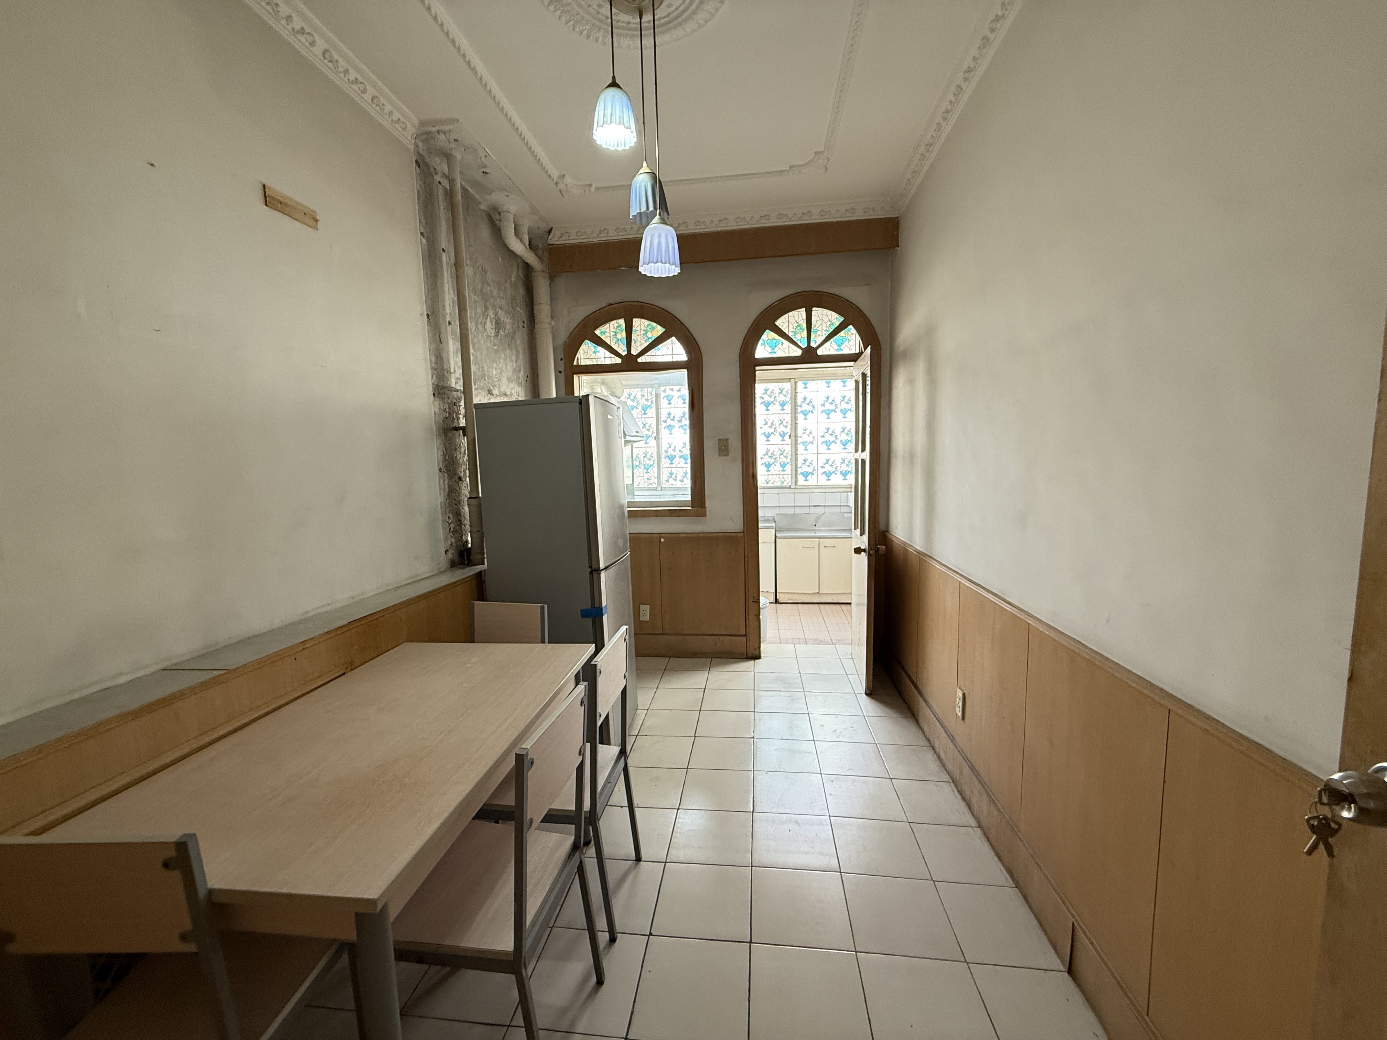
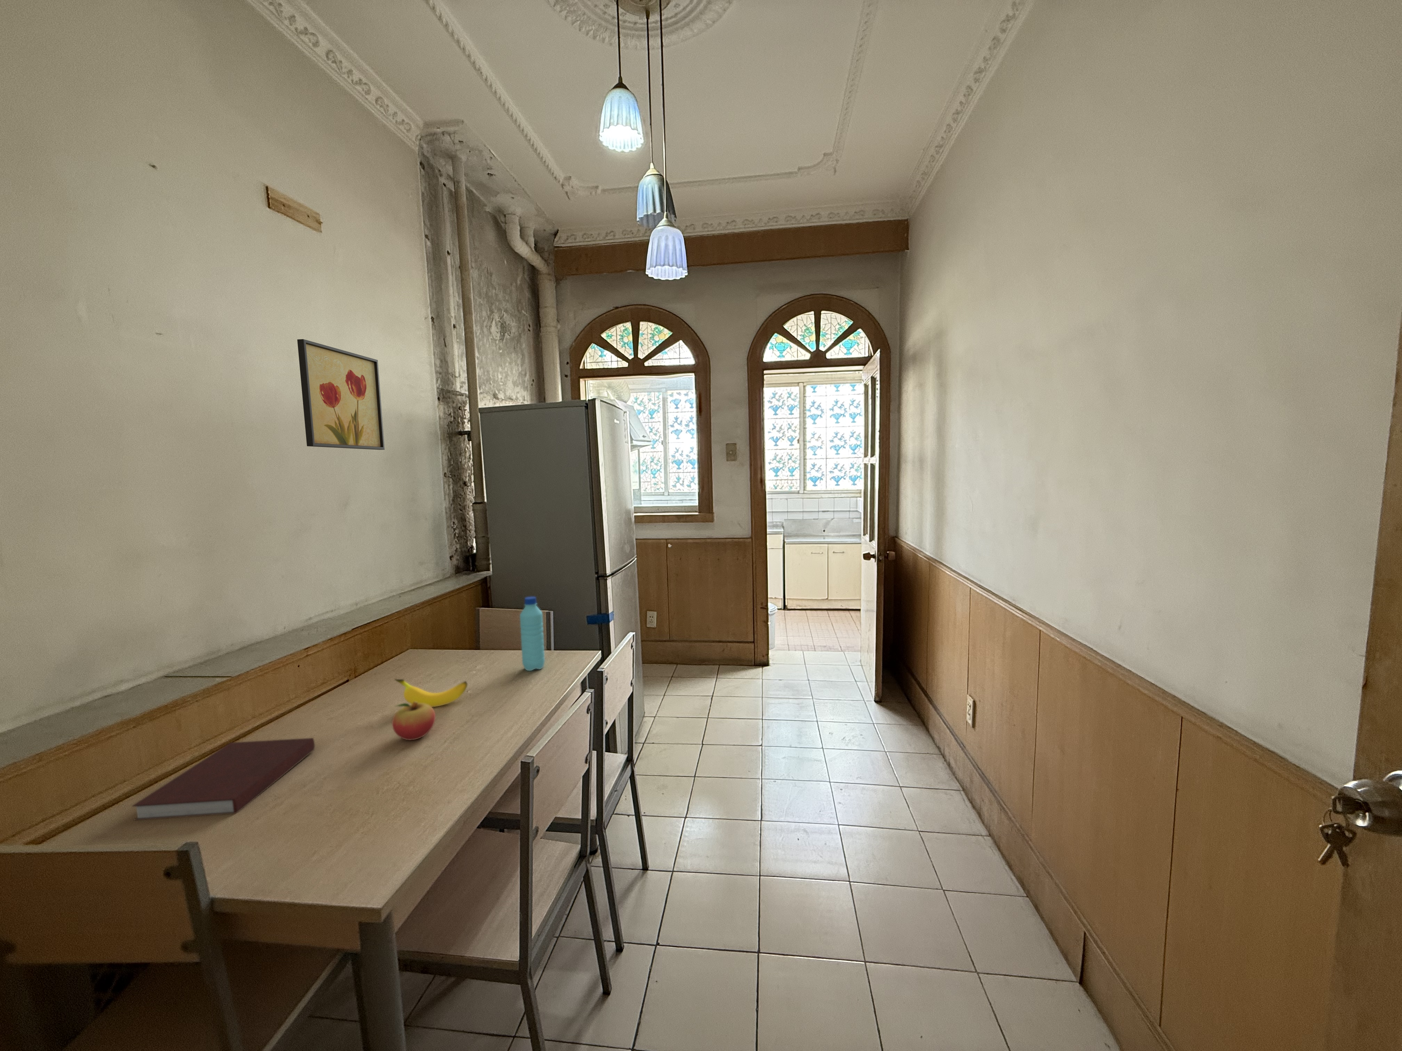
+ banana [394,679,468,708]
+ water bottle [520,596,545,671]
+ notebook [131,737,315,821]
+ wall art [297,339,385,450]
+ fruit [392,701,436,741]
